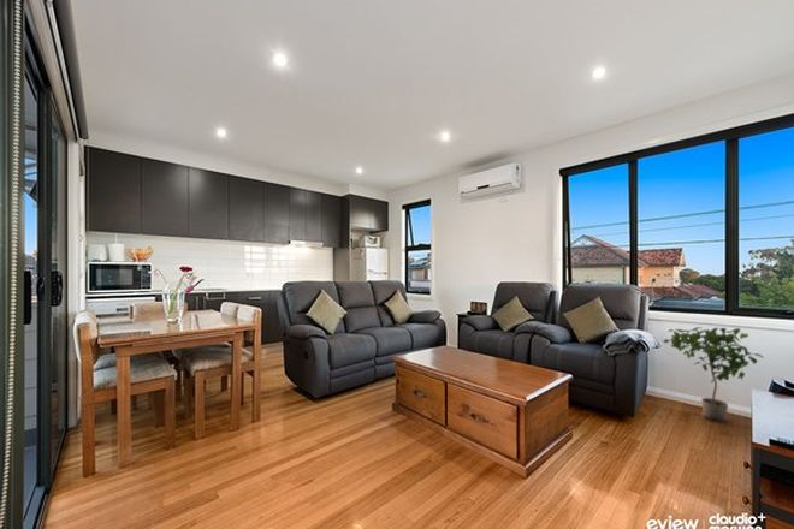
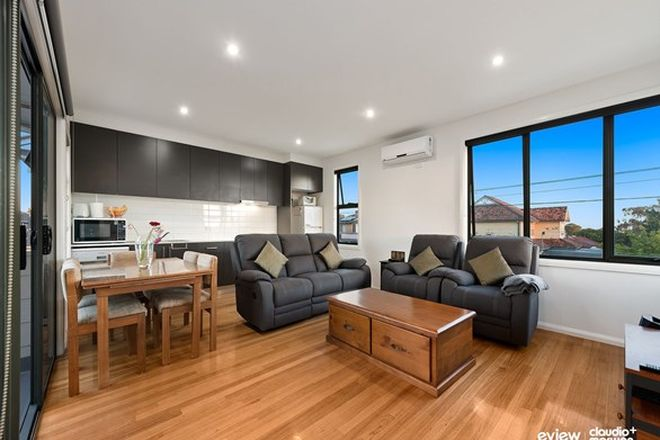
- potted plant [662,326,765,423]
